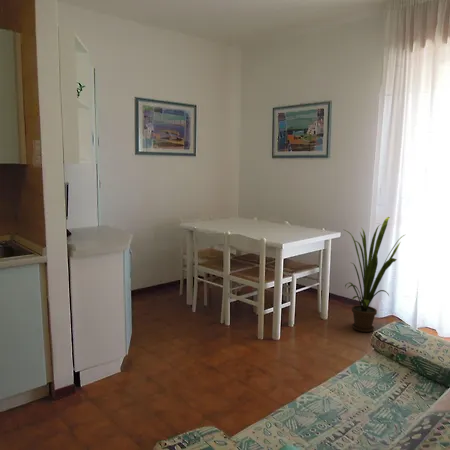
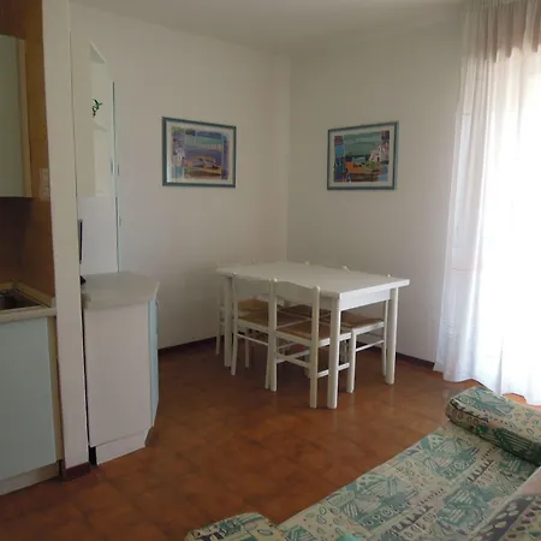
- house plant [344,216,405,333]
